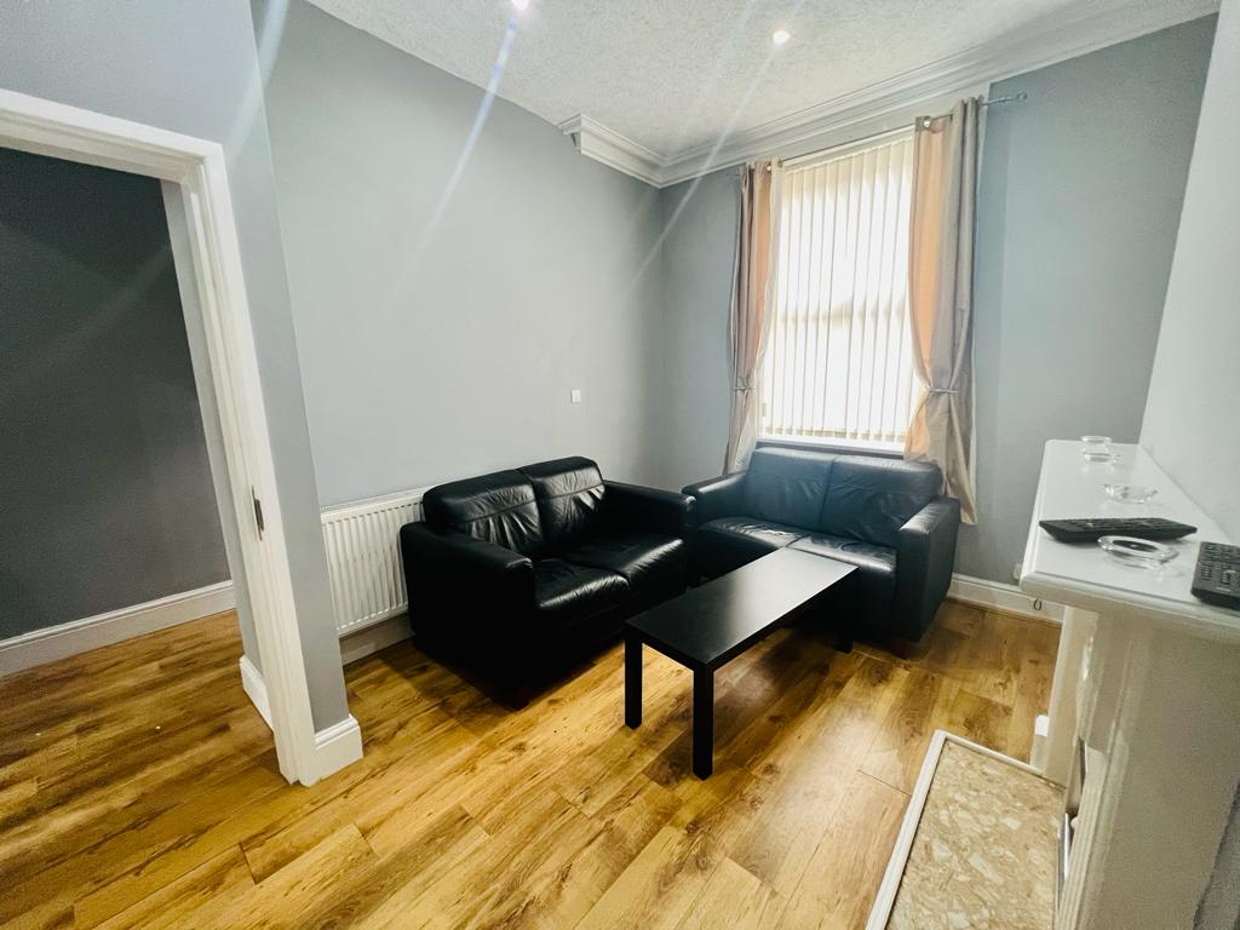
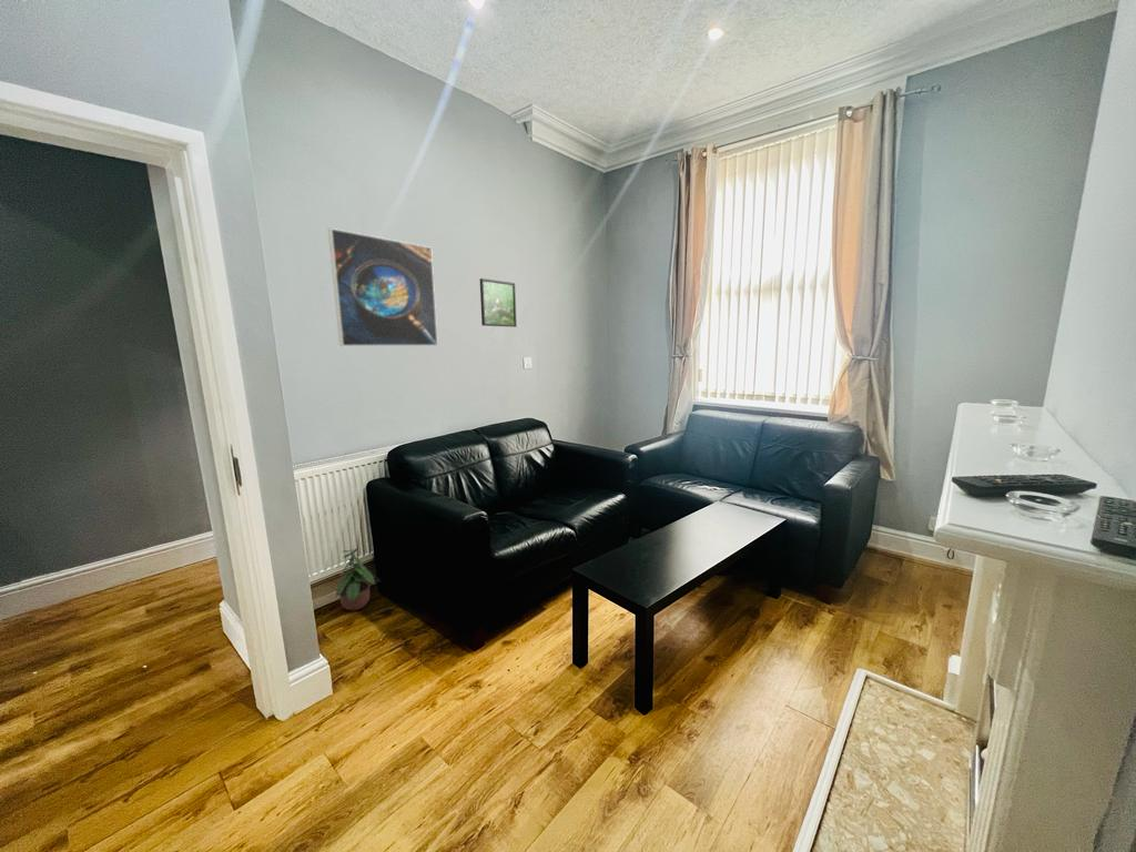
+ potted plant [335,544,376,611]
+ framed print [479,277,518,328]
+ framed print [327,227,439,347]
